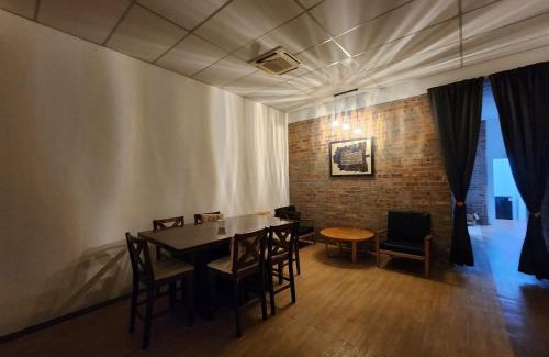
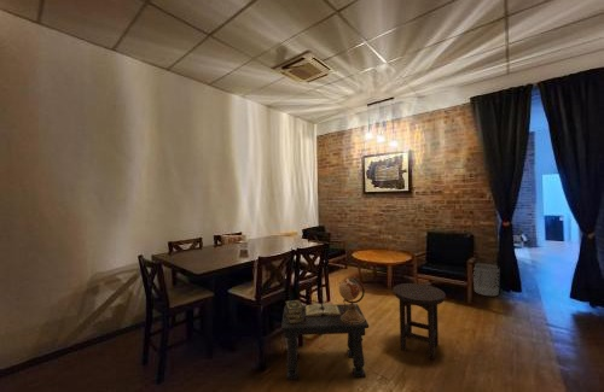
+ waste bin [472,263,500,297]
+ stool [393,282,447,361]
+ side table [280,275,370,381]
